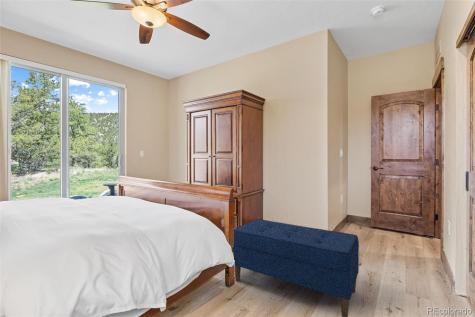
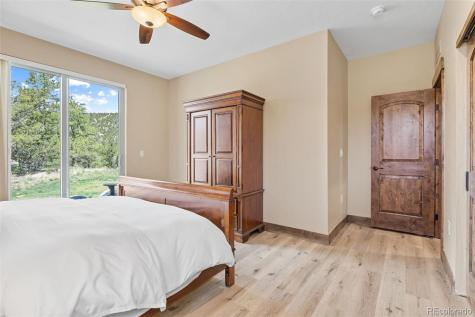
- bench [233,218,360,317]
